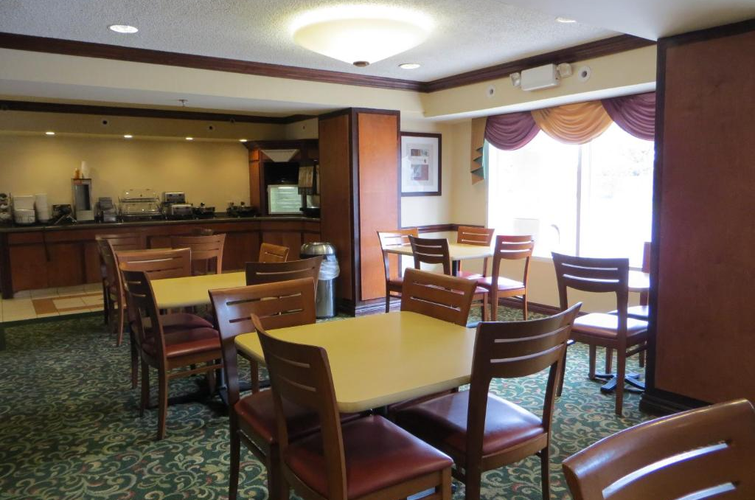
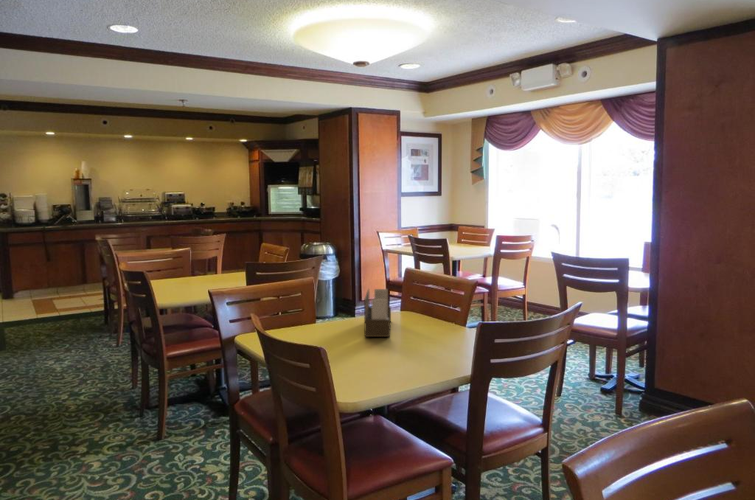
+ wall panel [363,288,392,338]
